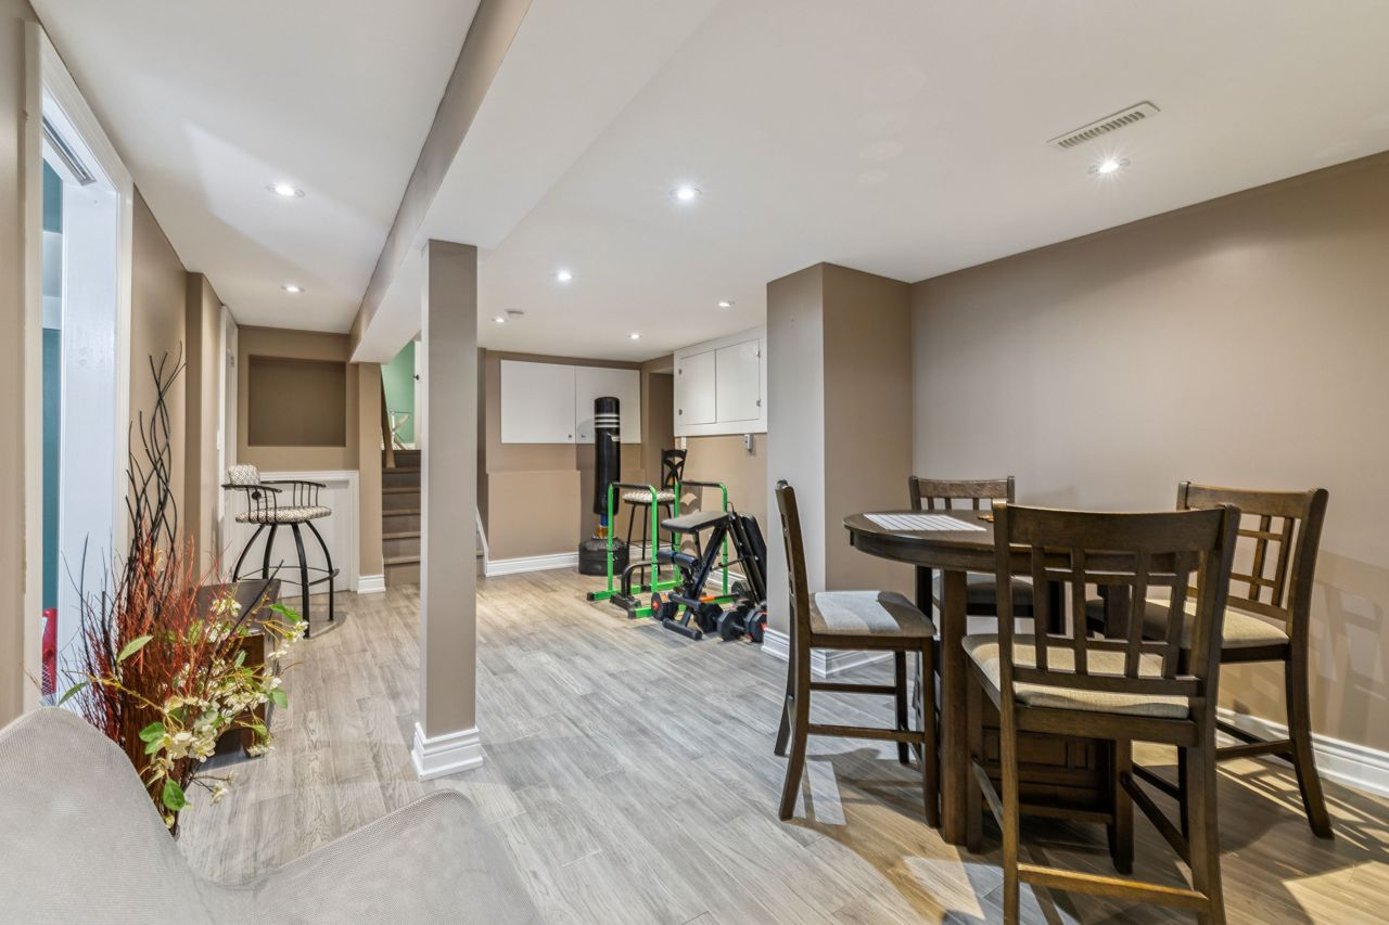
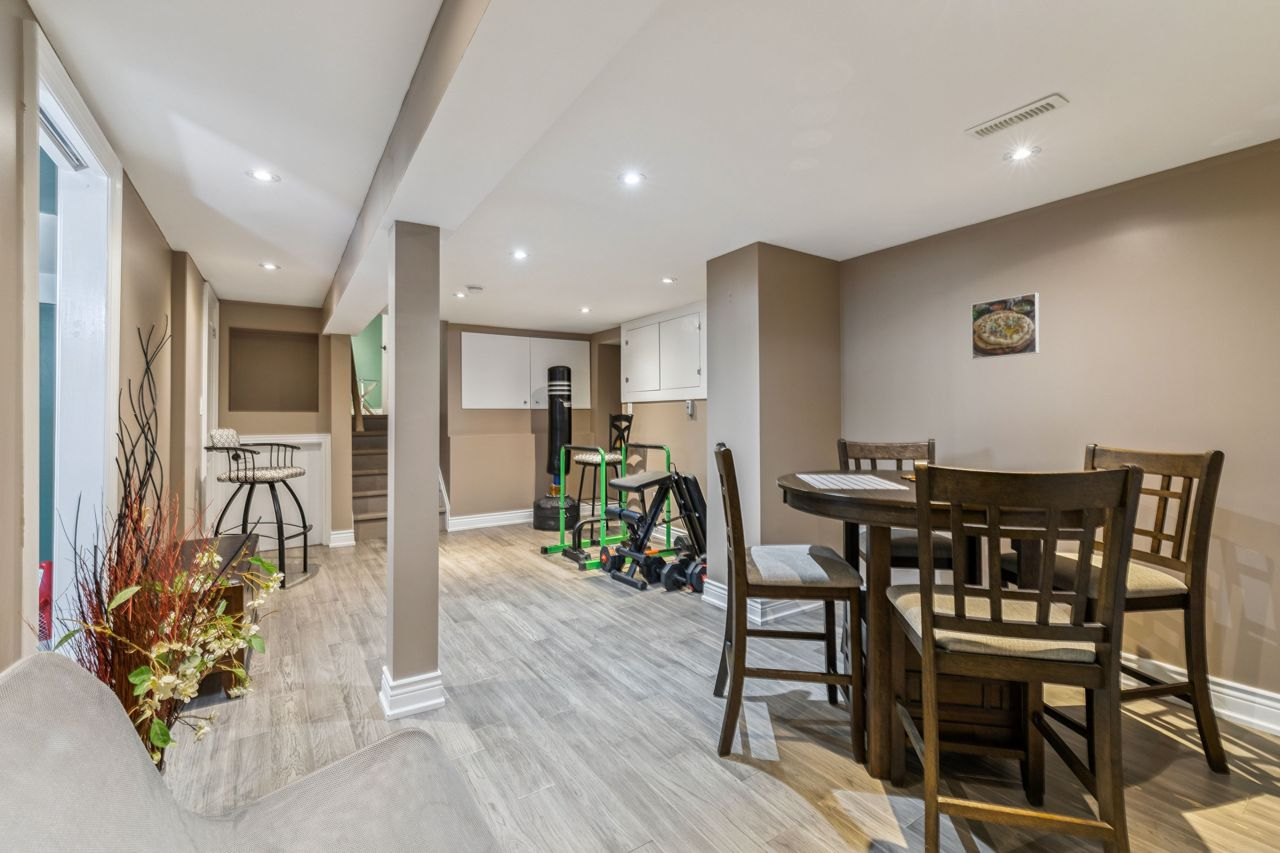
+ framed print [970,292,1040,361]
